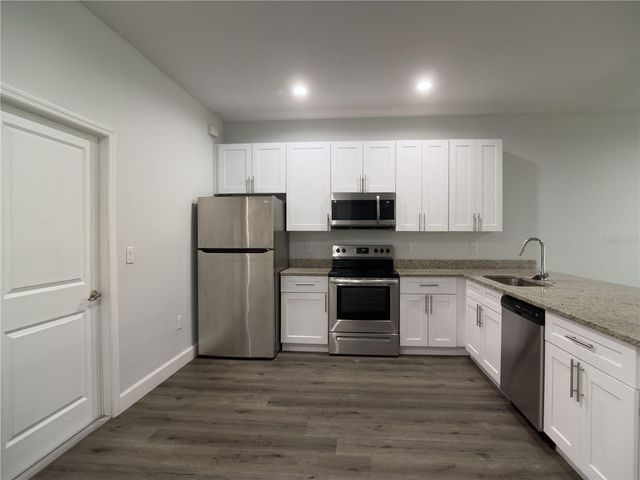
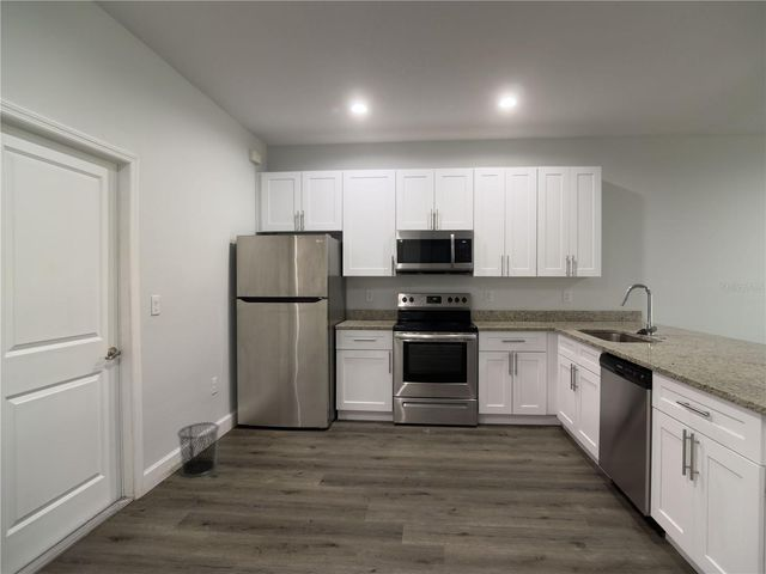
+ waste bin [176,421,220,478]
